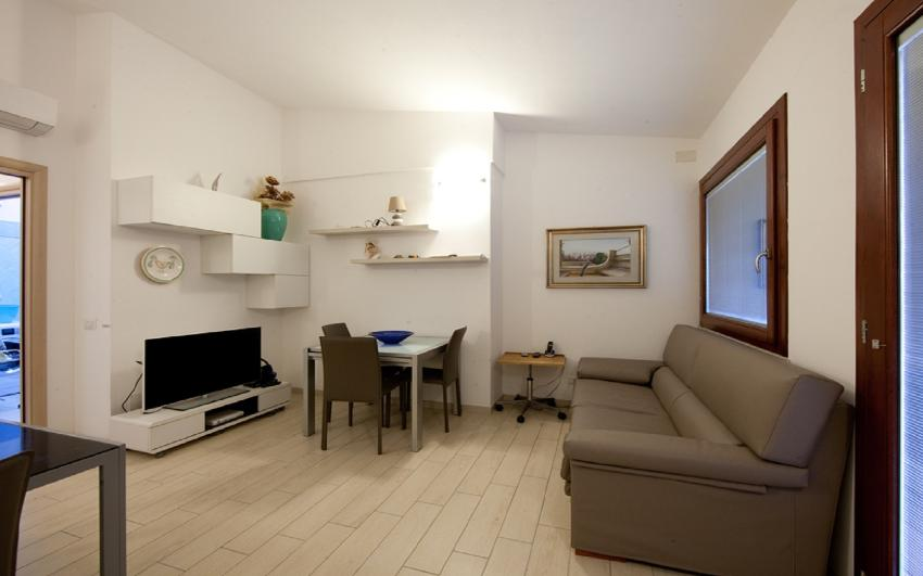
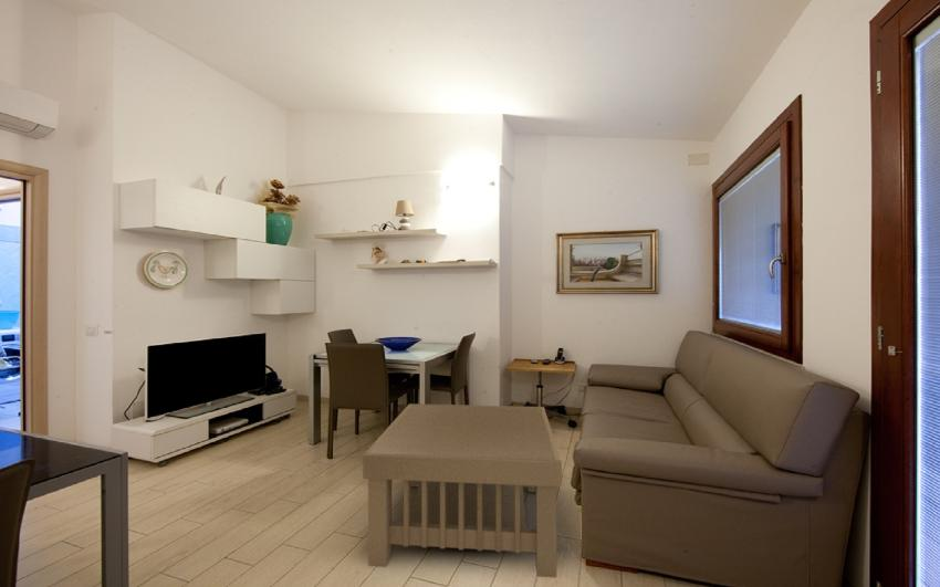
+ coffee table [362,402,563,578]
